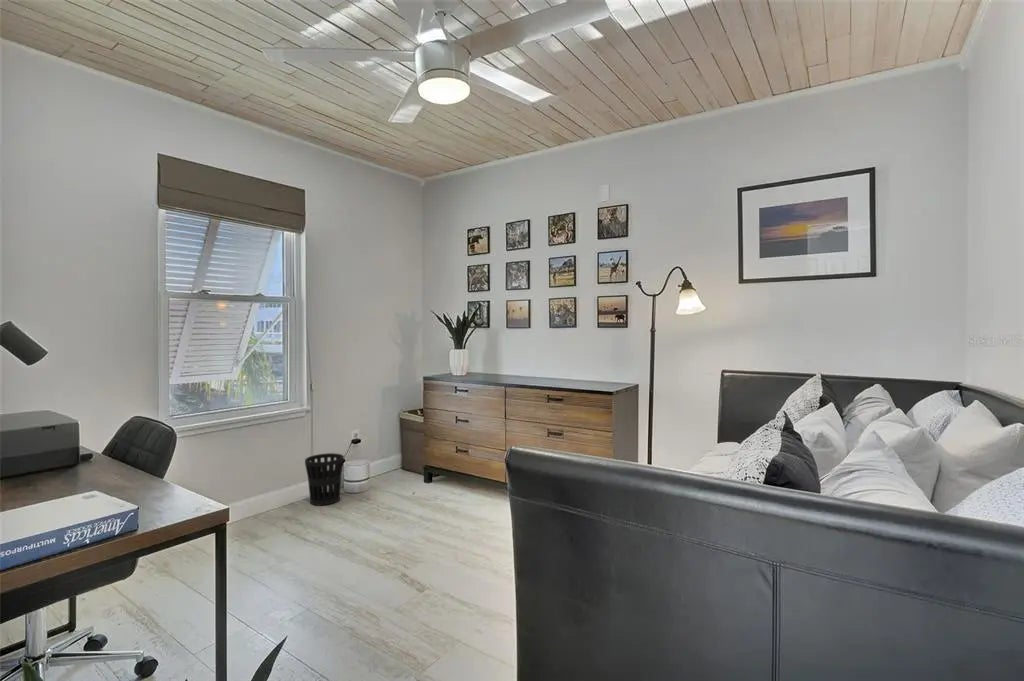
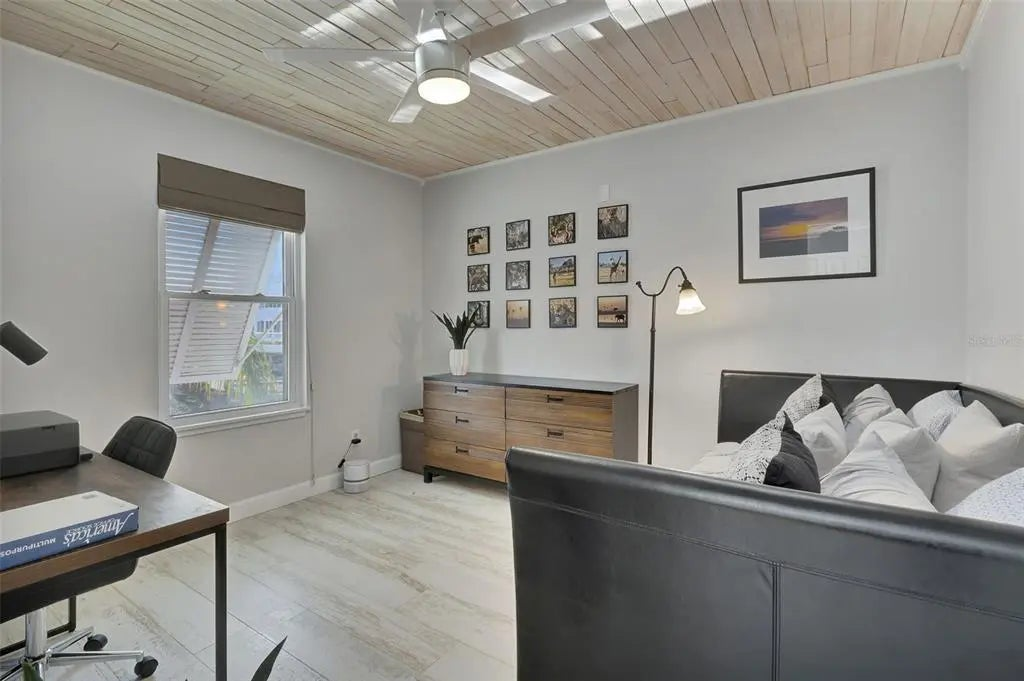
- wastebasket [304,452,345,507]
